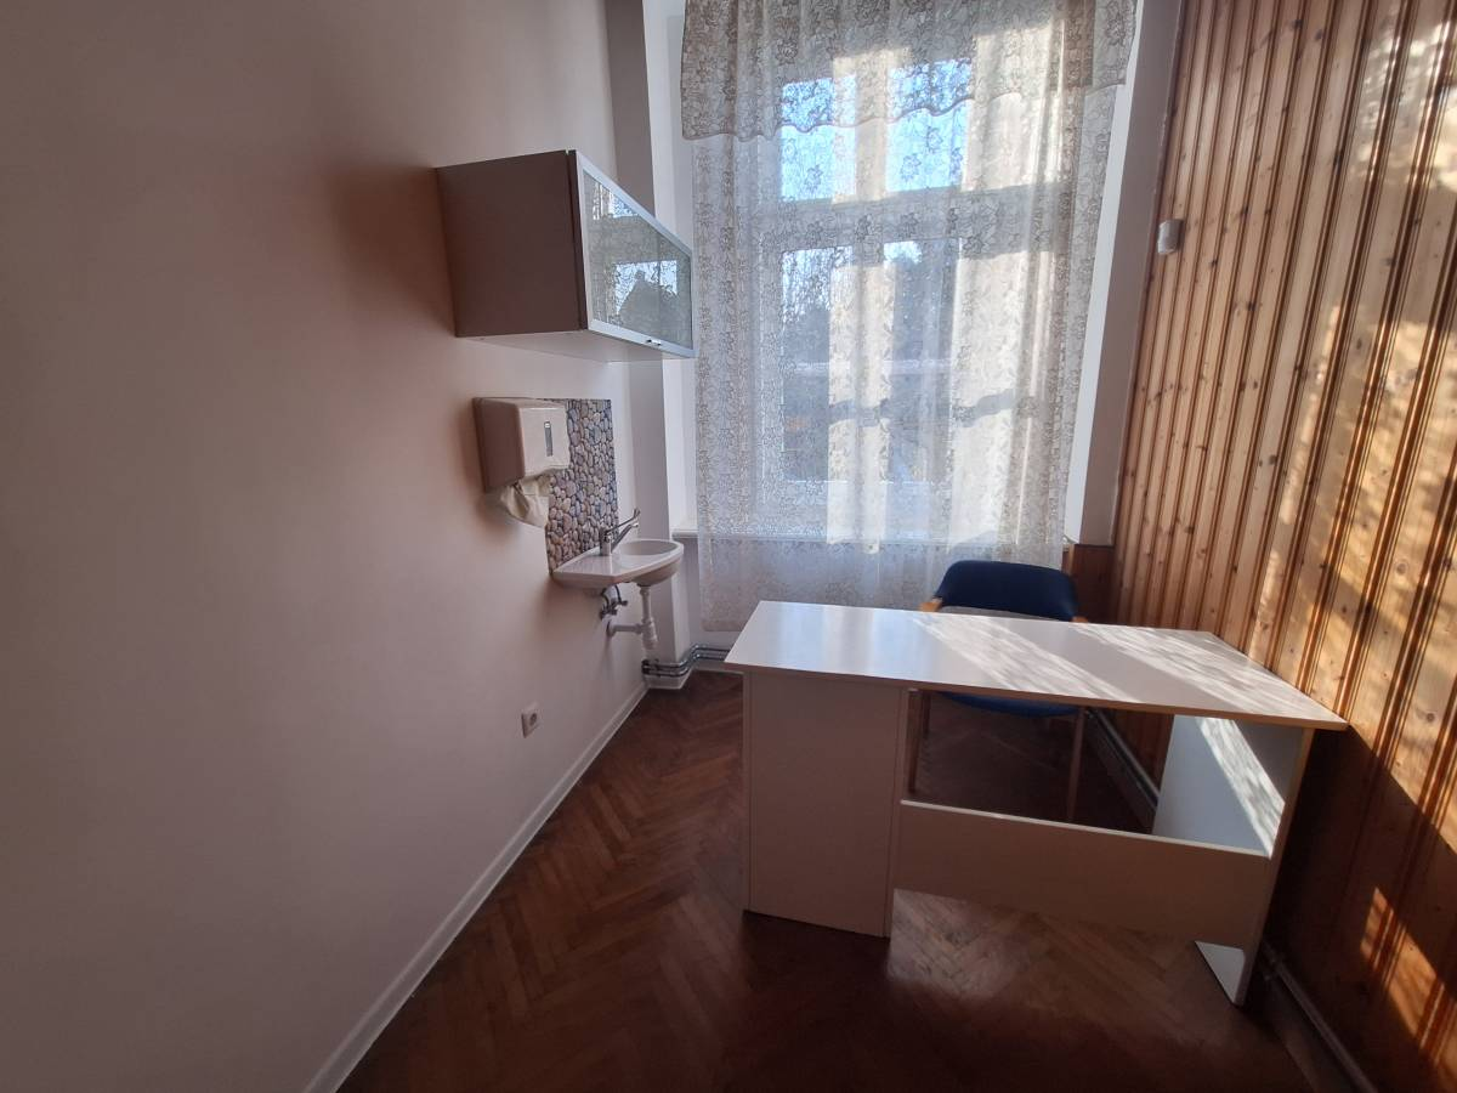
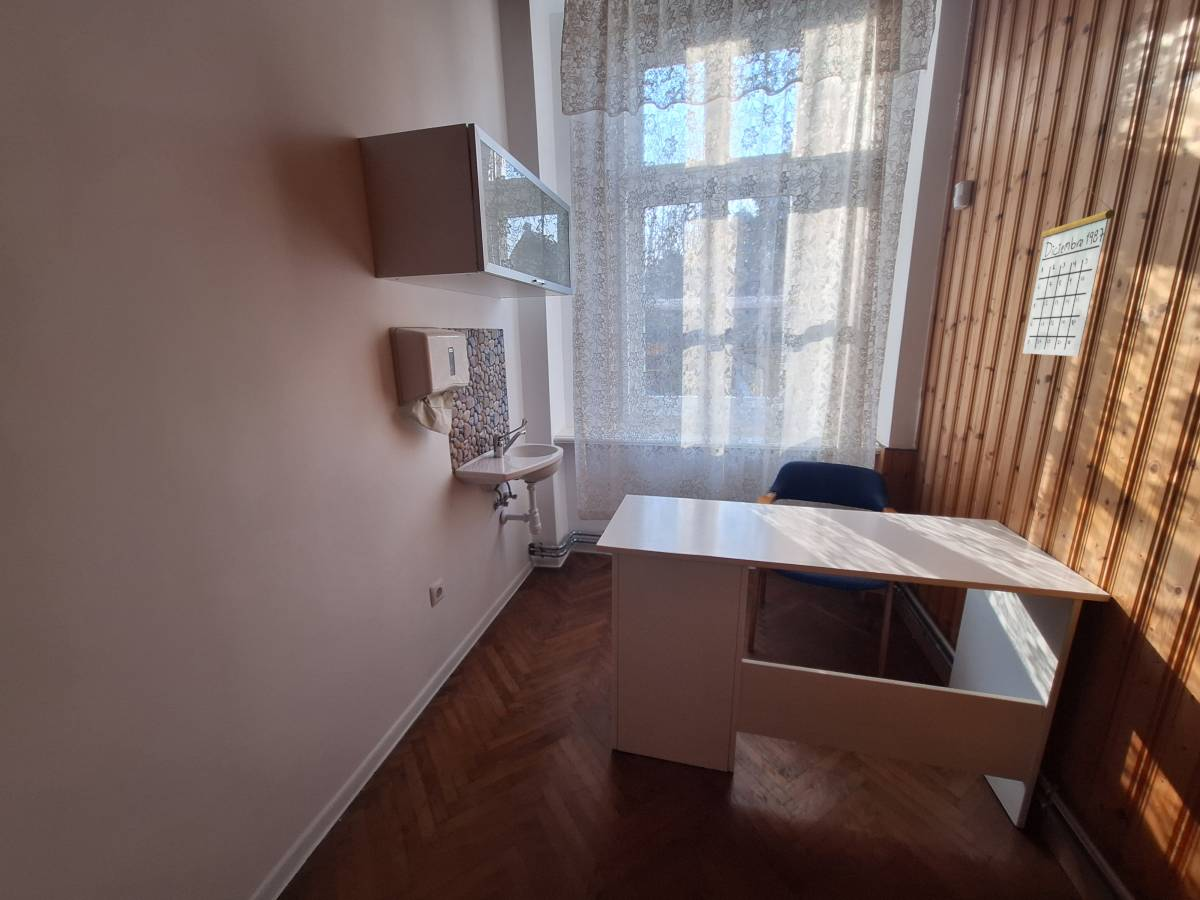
+ calendar [1022,186,1116,357]
